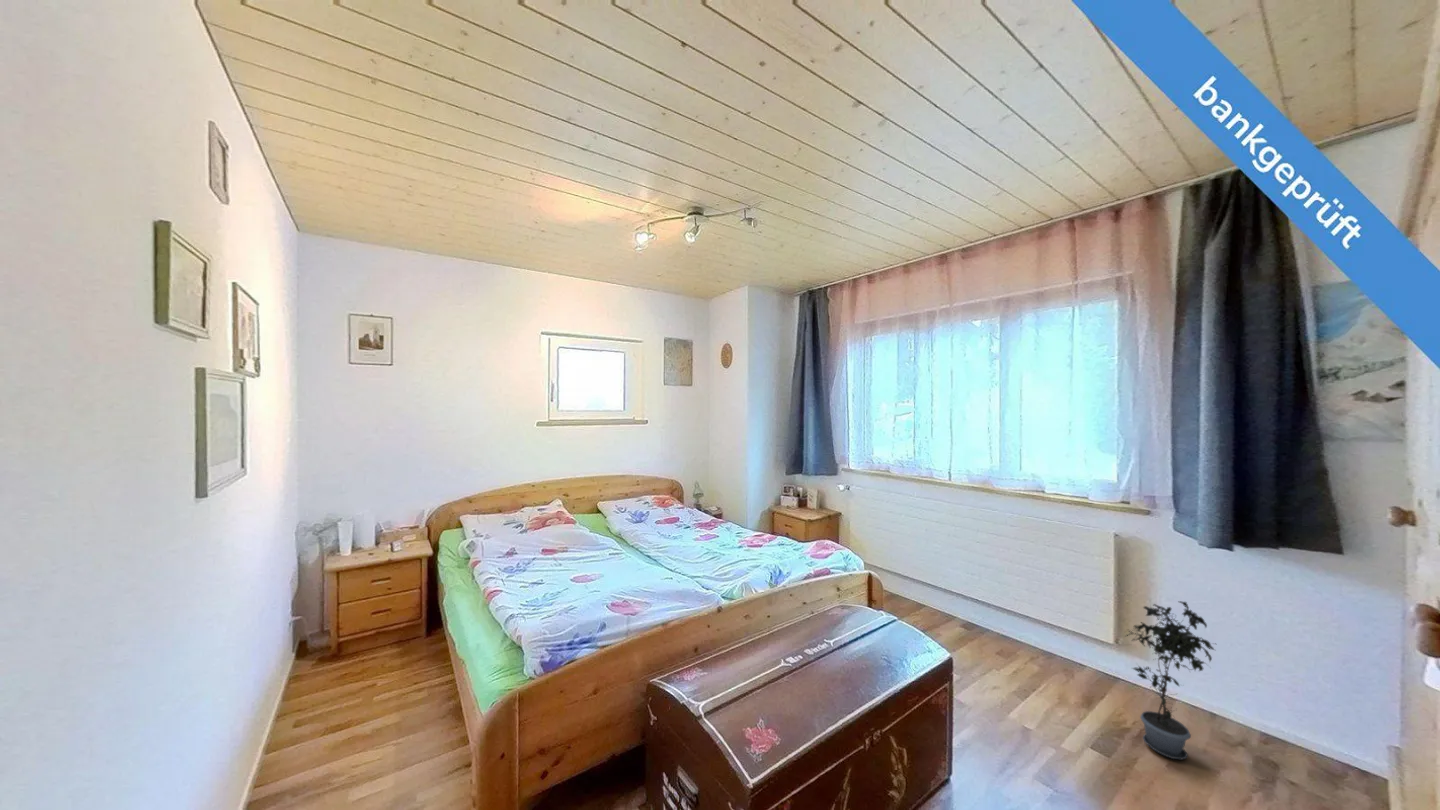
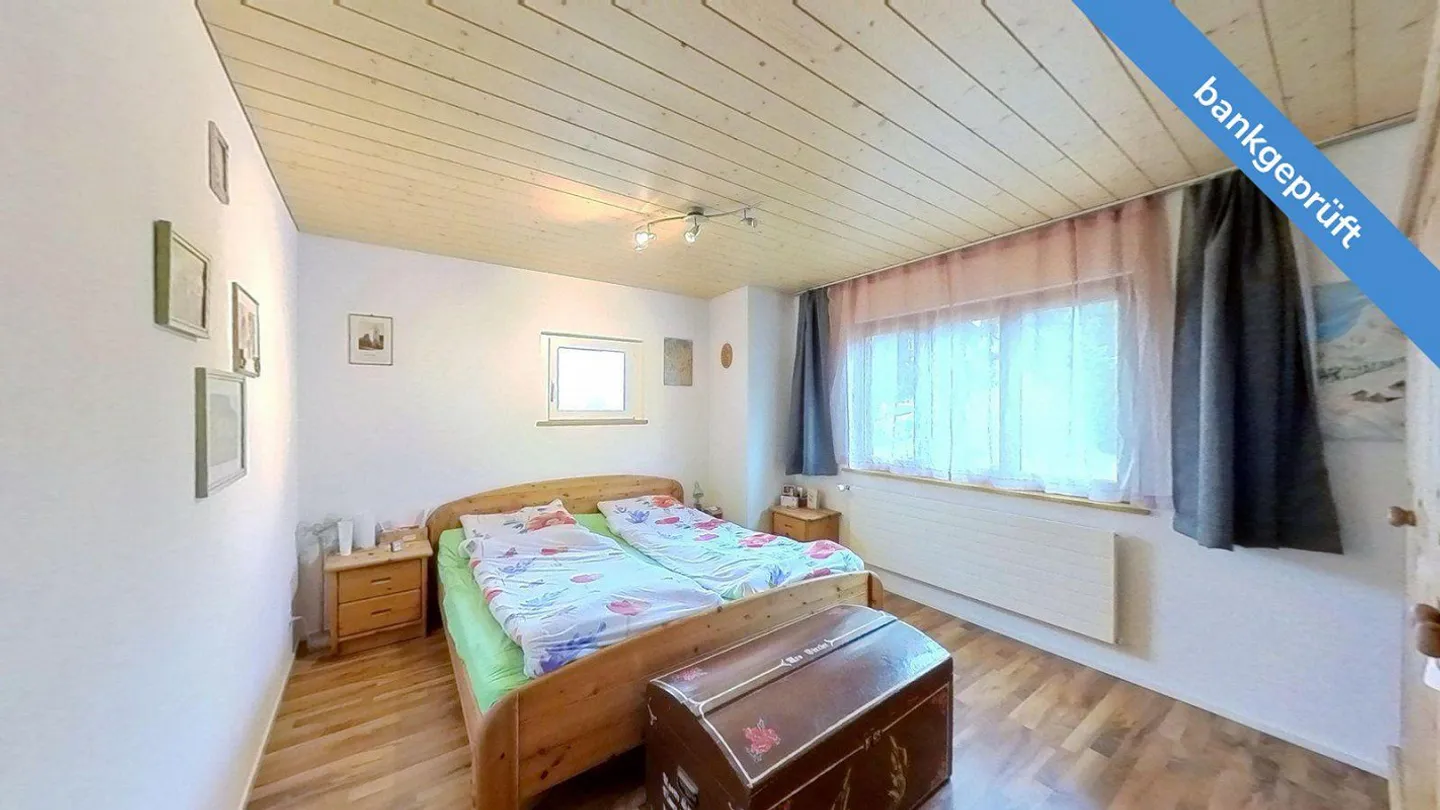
- potted plant [1123,600,1216,761]
